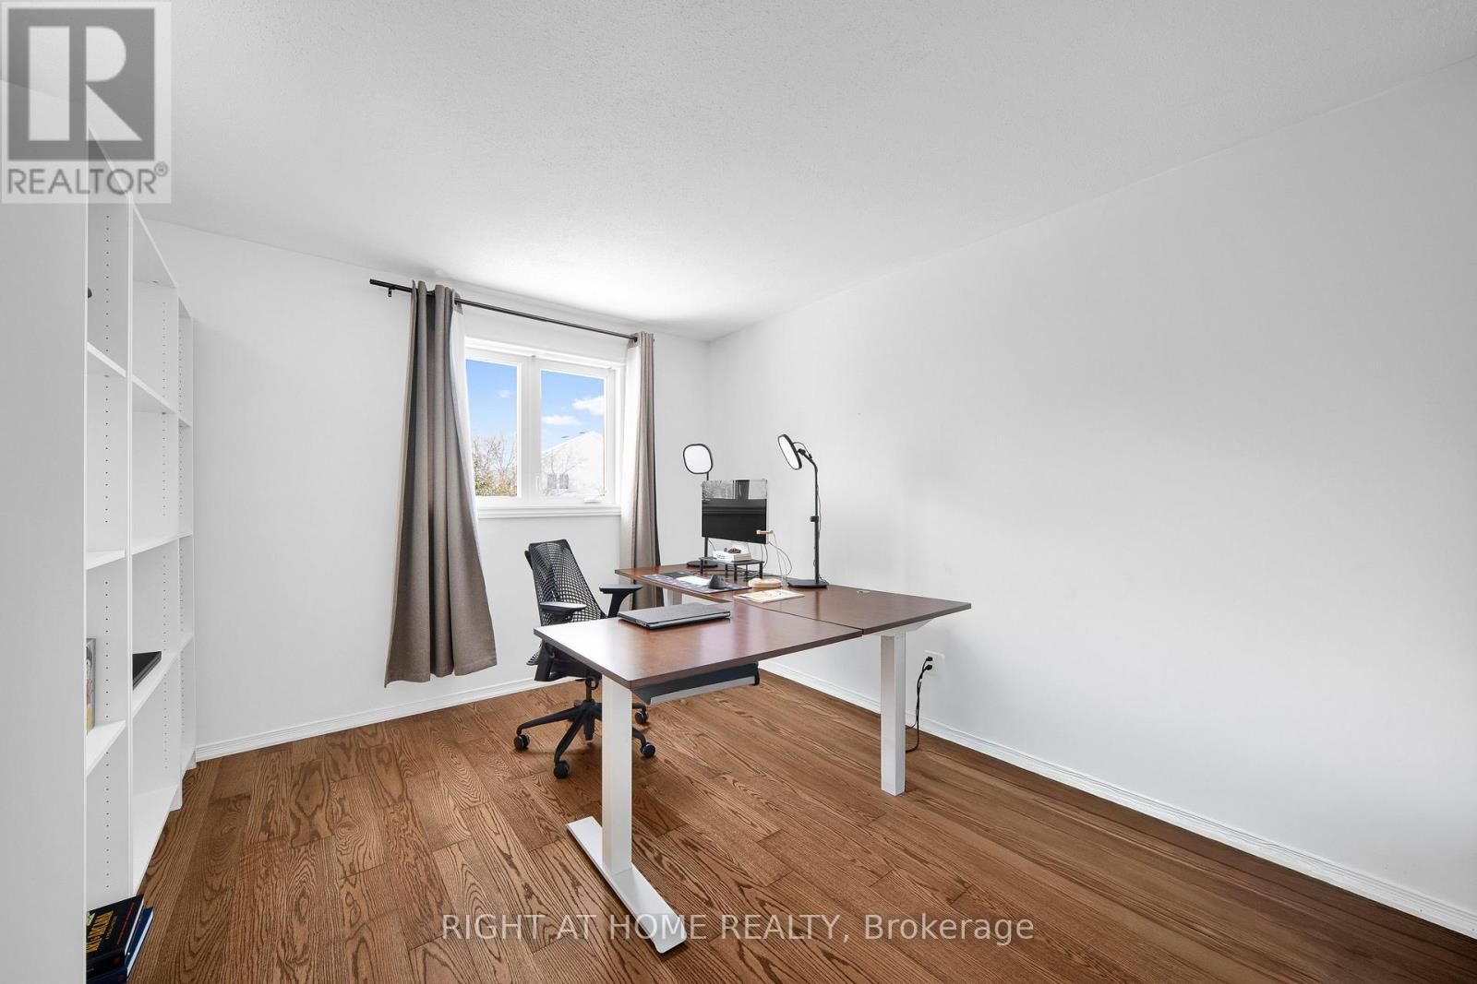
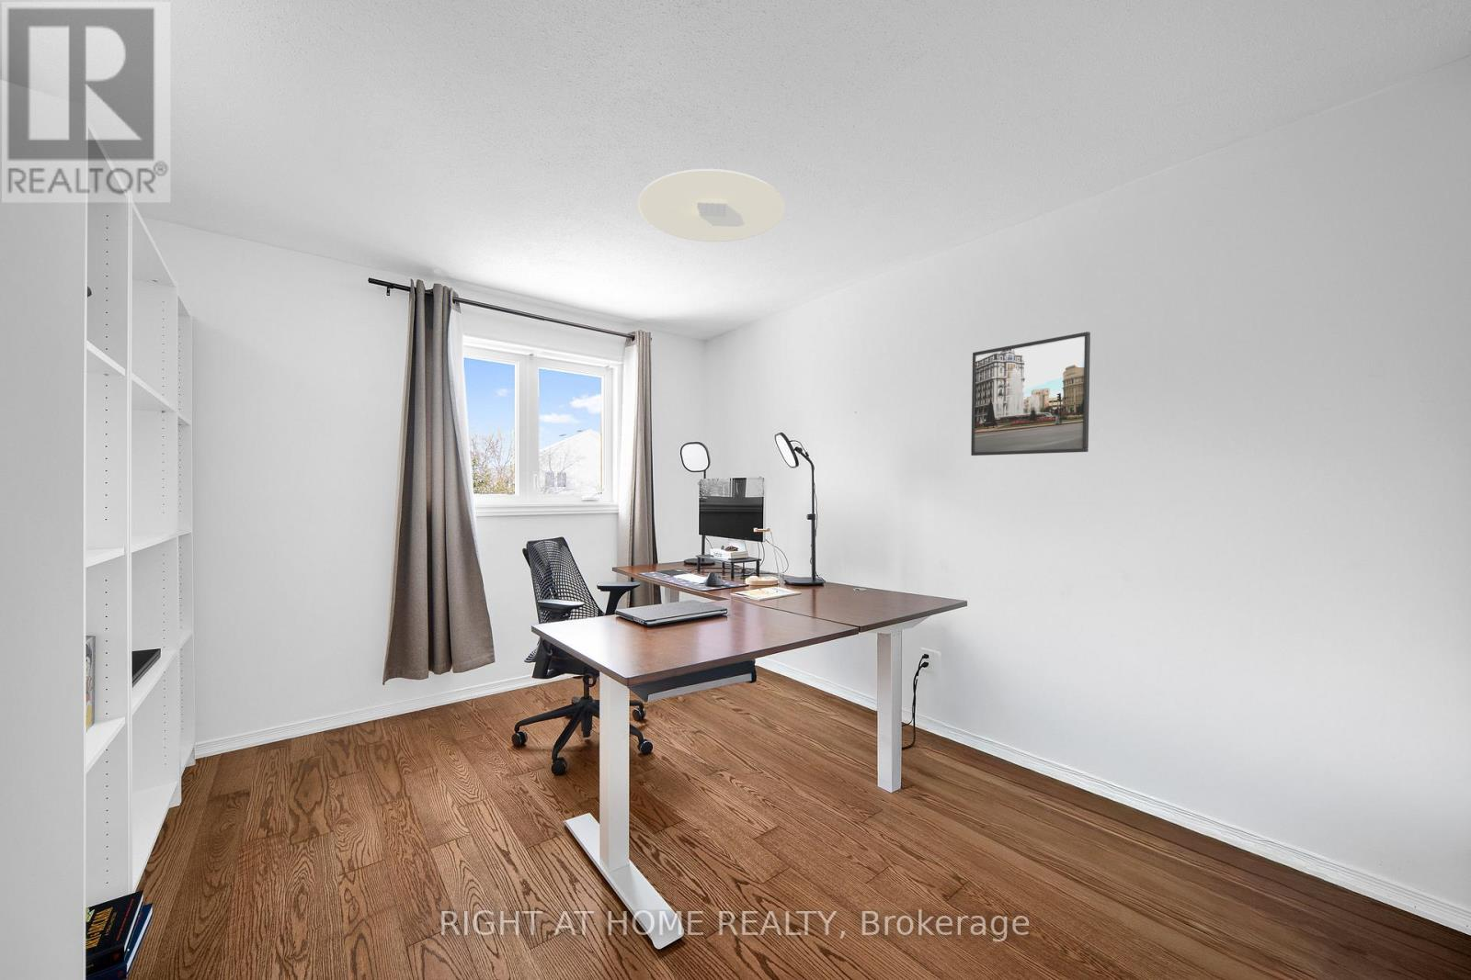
+ ceiling light [637,168,786,243]
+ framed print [970,330,1091,456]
